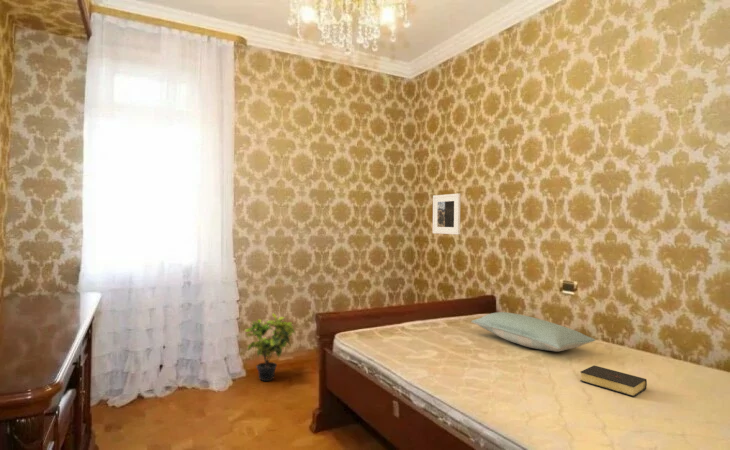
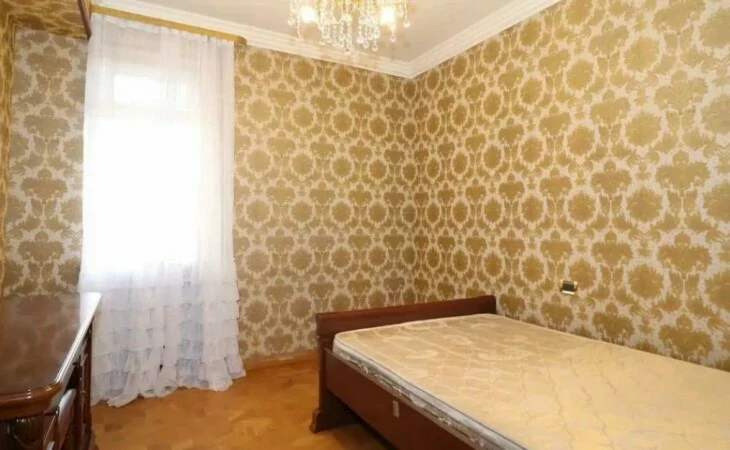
- pillow [470,311,596,352]
- bible [579,365,648,398]
- potted plant [244,312,296,382]
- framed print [432,192,462,235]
